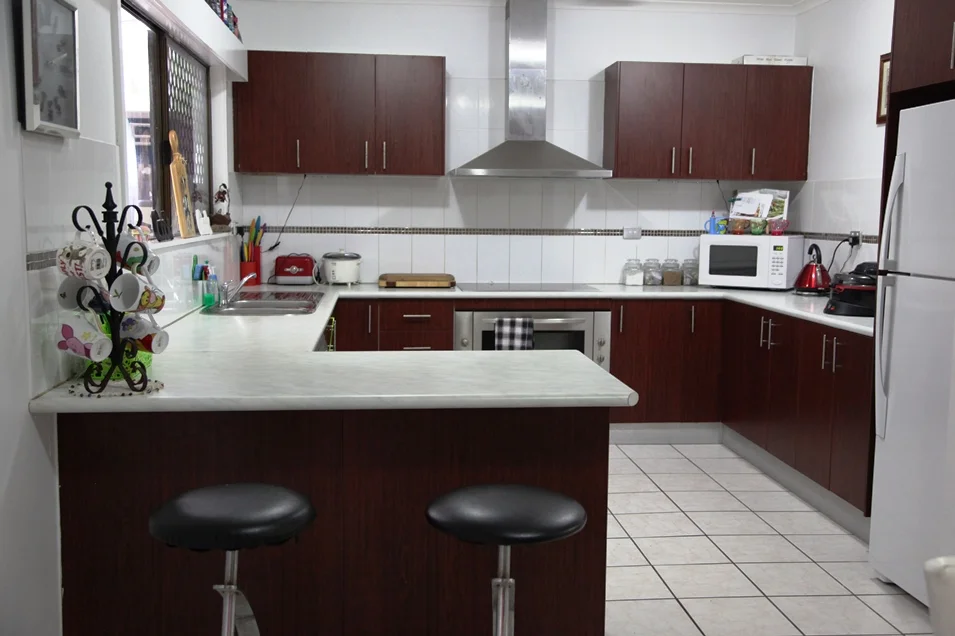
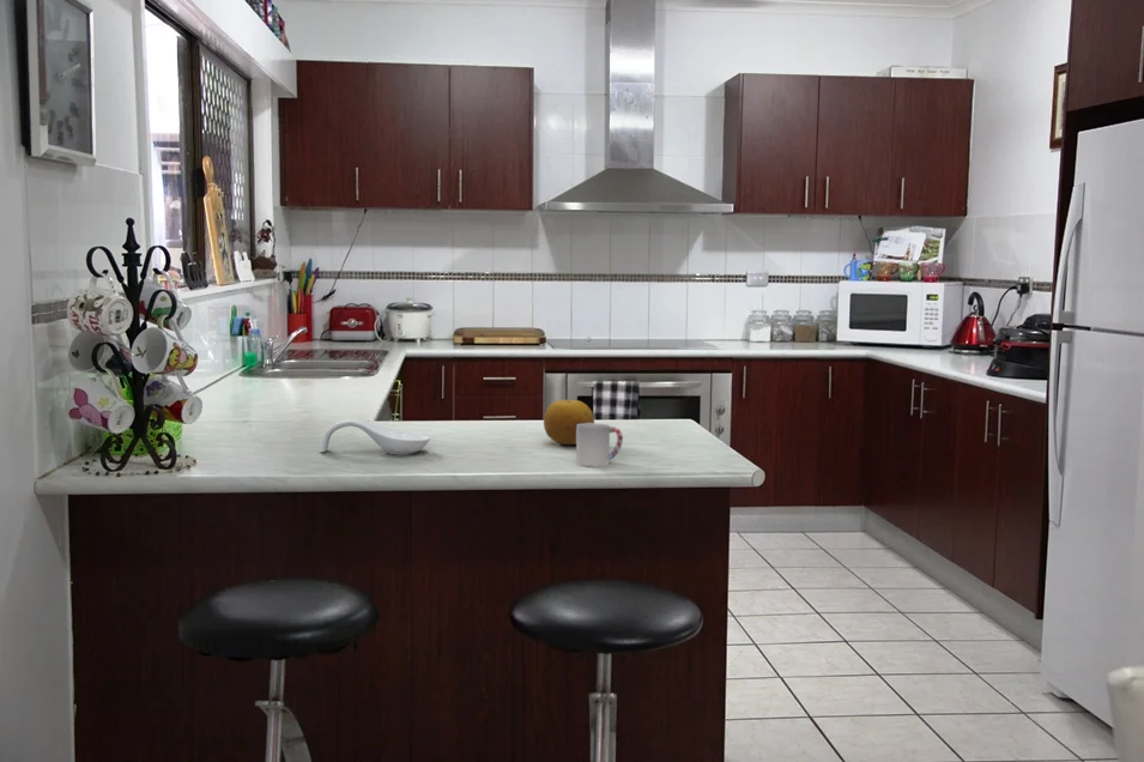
+ fruit [543,399,595,446]
+ cup [575,422,624,468]
+ spoon rest [319,418,431,456]
